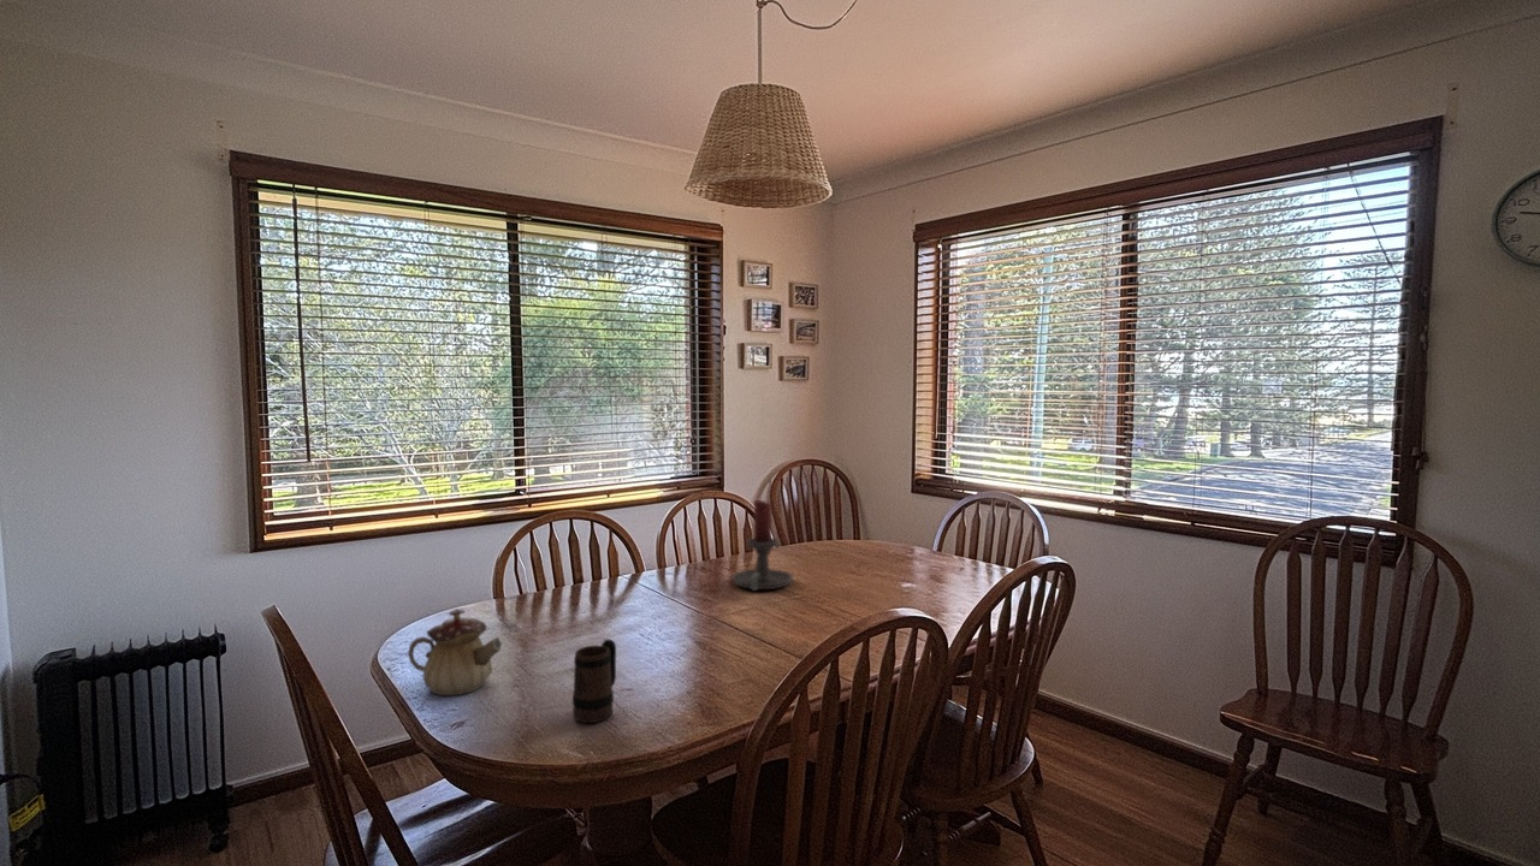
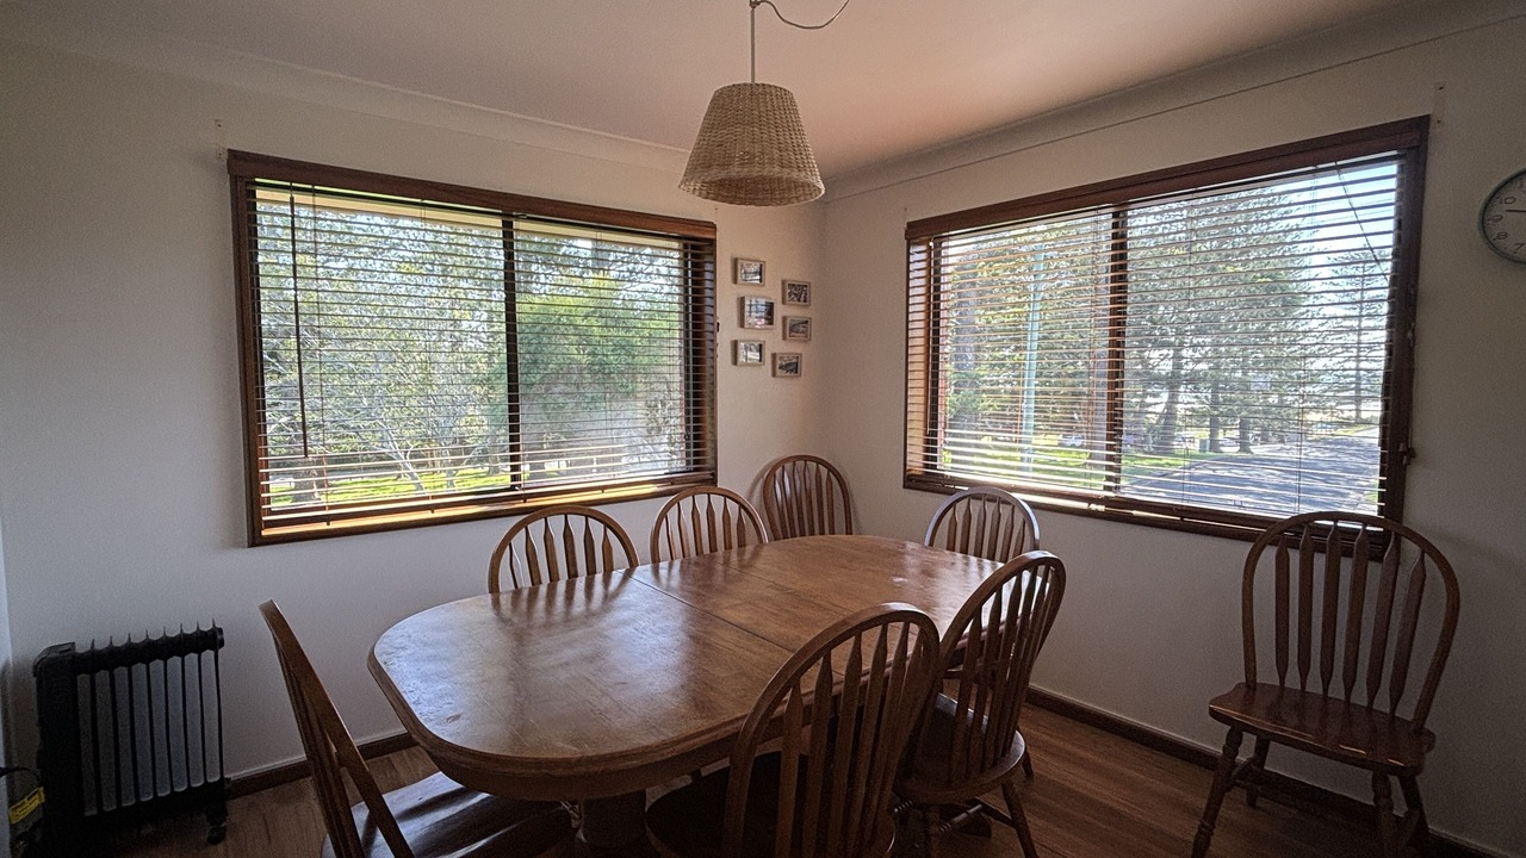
- teapot [407,607,503,696]
- mug [571,639,617,724]
- candle holder [732,499,794,592]
